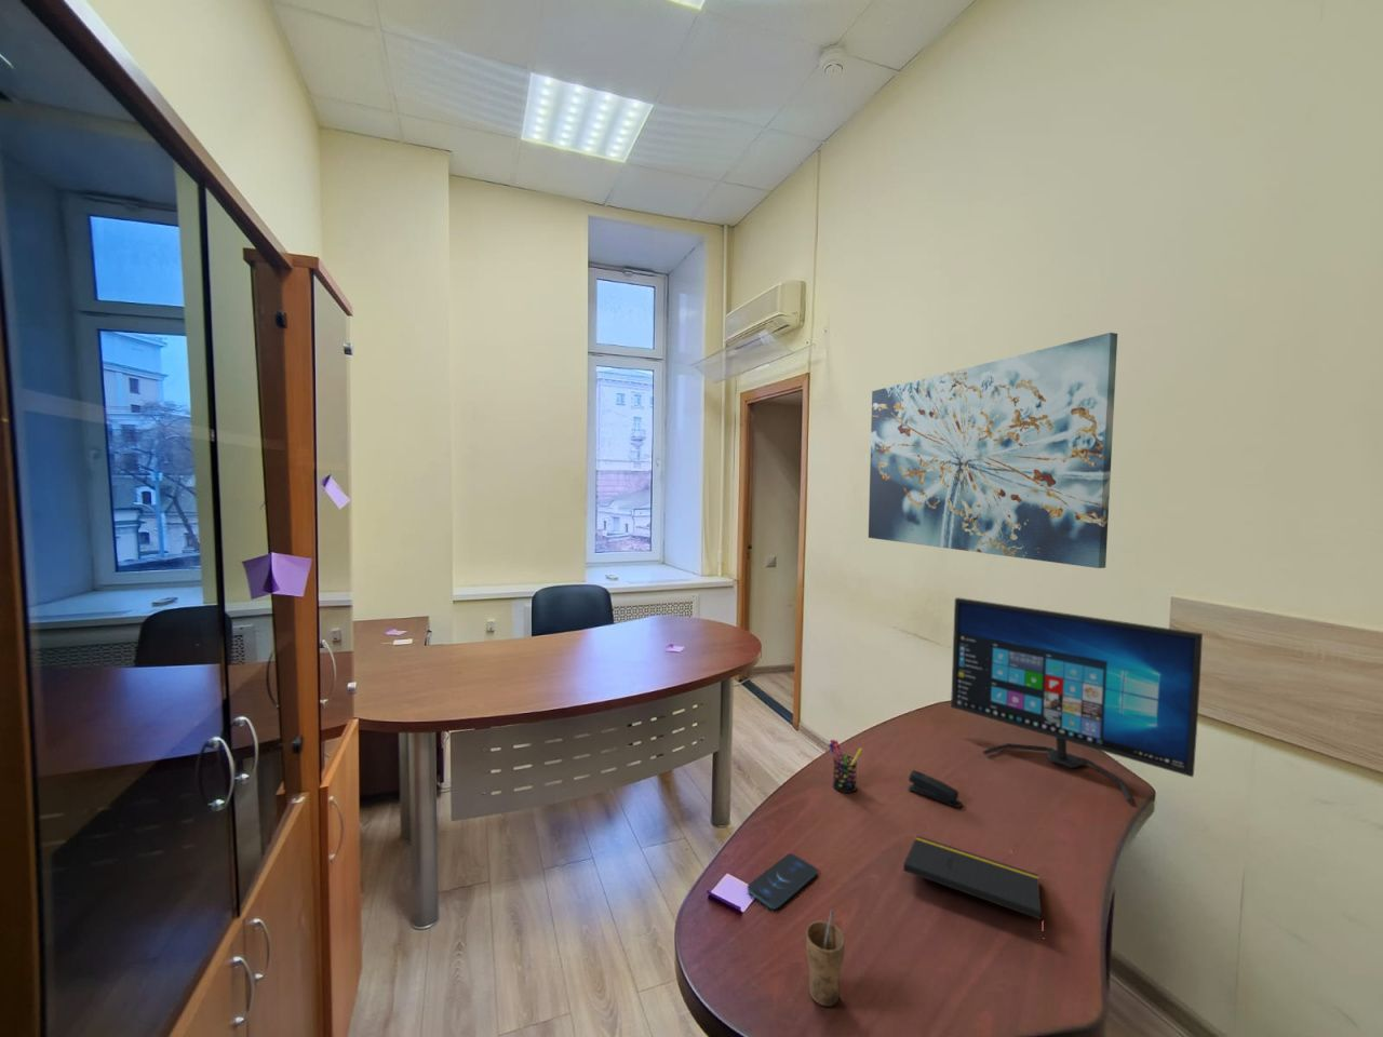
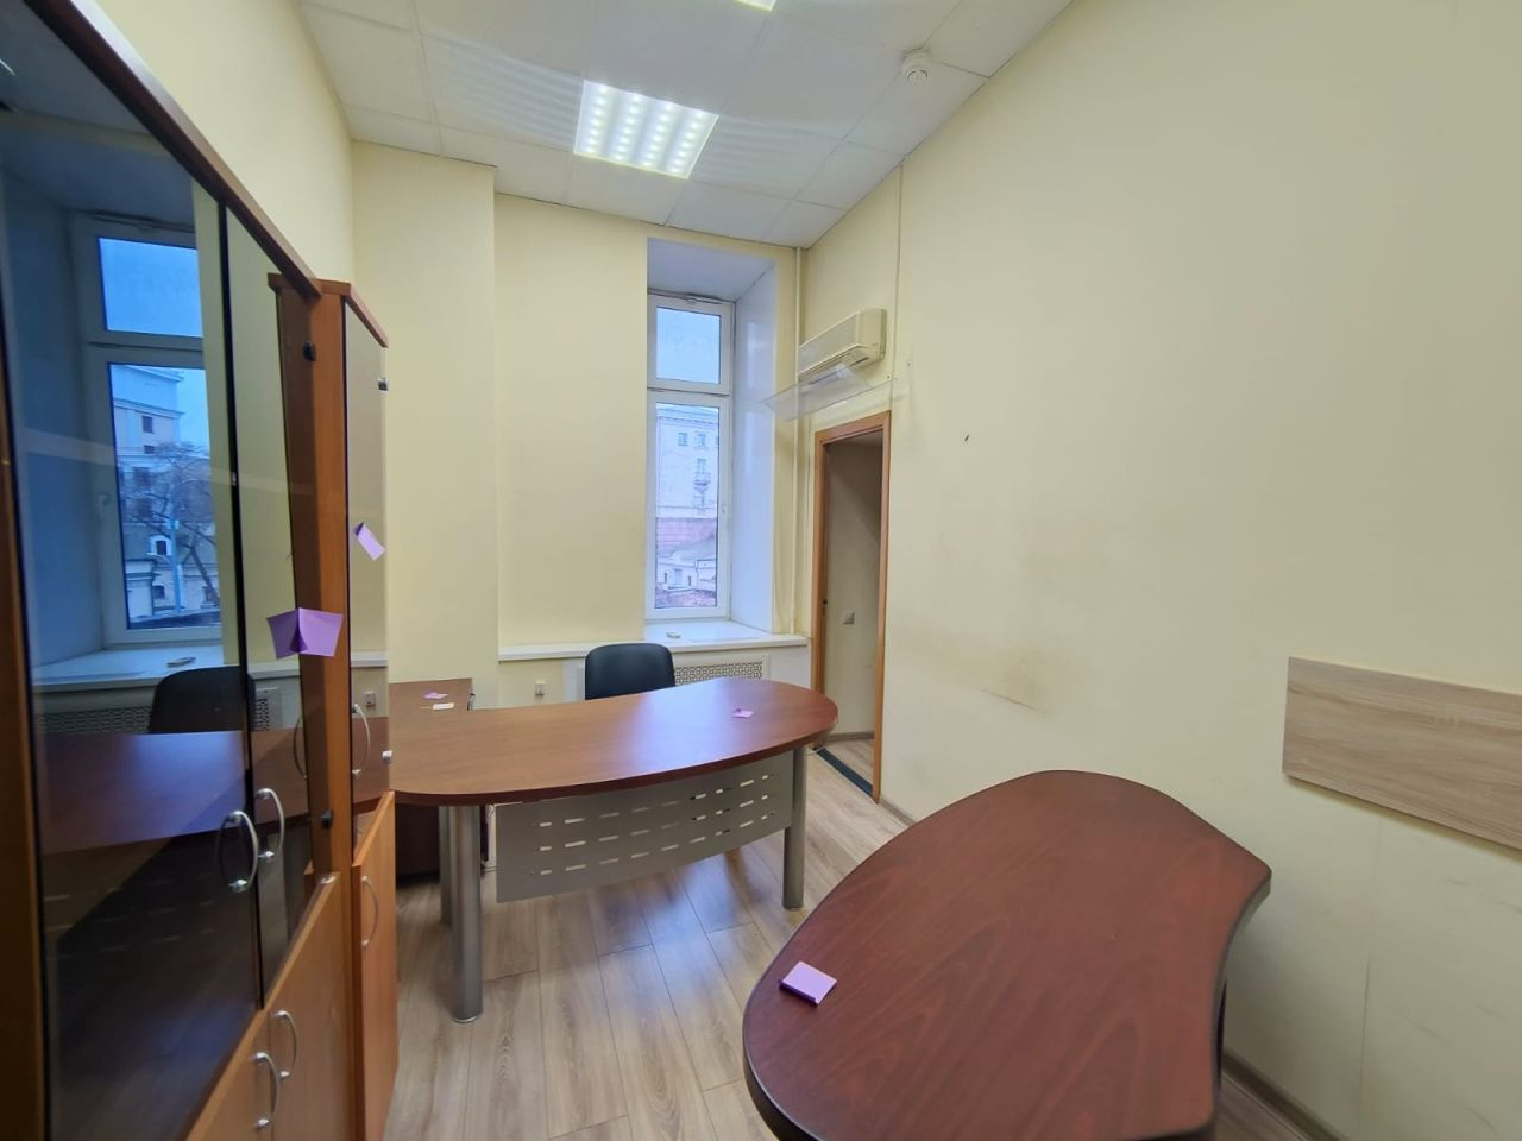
- pen holder [828,739,864,794]
- smartphone [747,852,818,911]
- computer monitor [950,596,1203,805]
- stapler [906,769,963,808]
- wall art [868,331,1118,570]
- cup [805,907,846,1006]
- notepad [902,835,1044,937]
